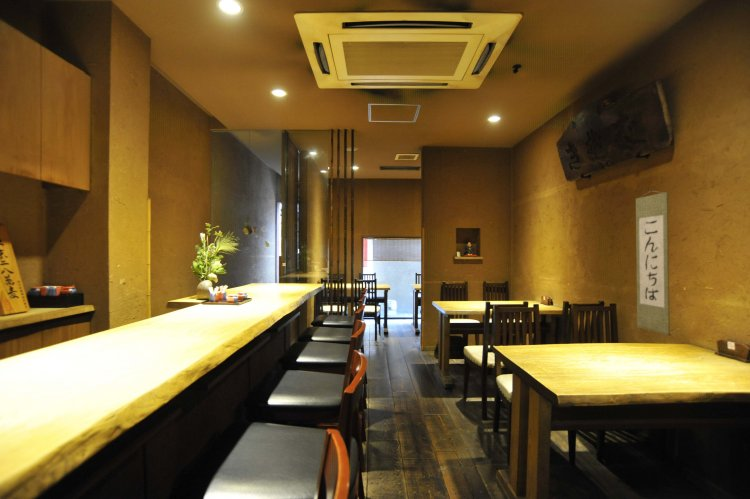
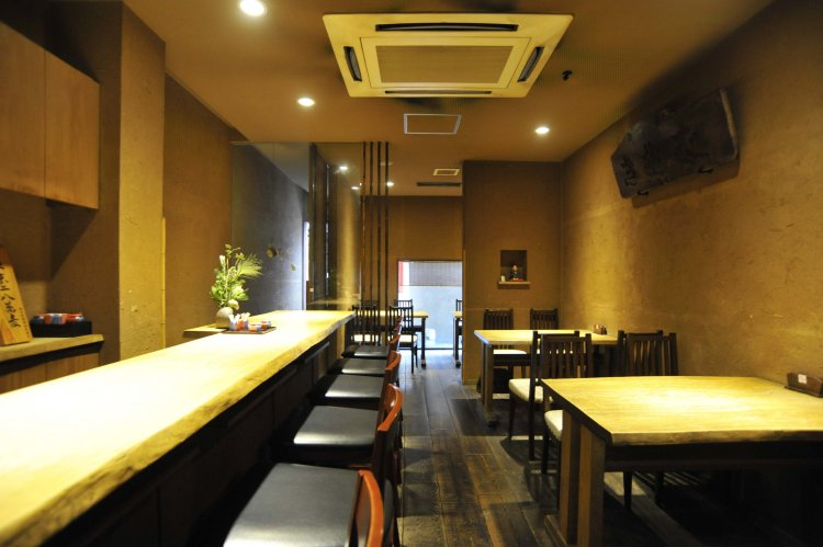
- wall scroll [635,189,672,337]
